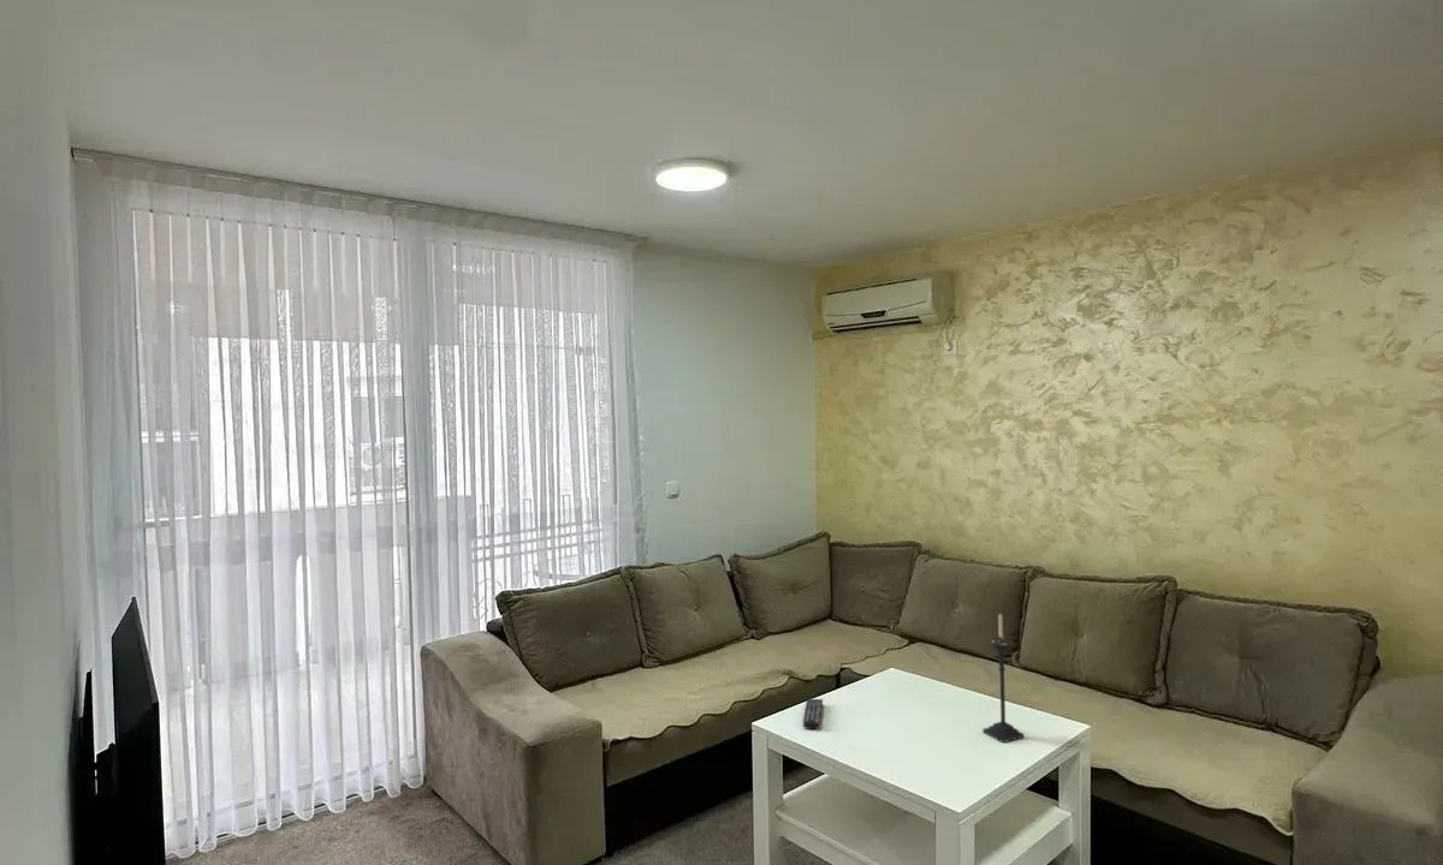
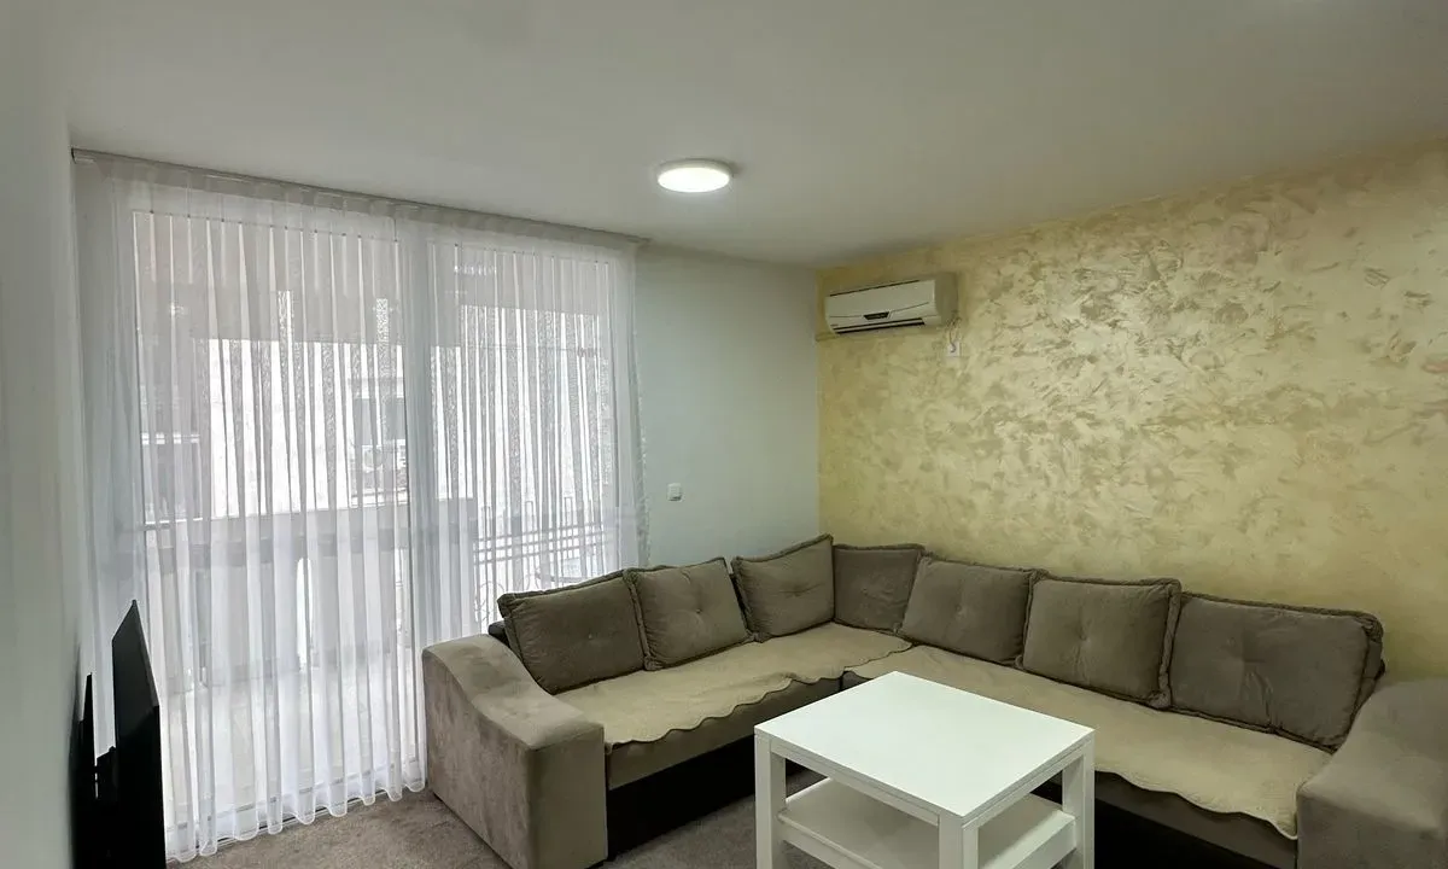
- remote control [802,698,824,730]
- candle [981,613,1026,744]
